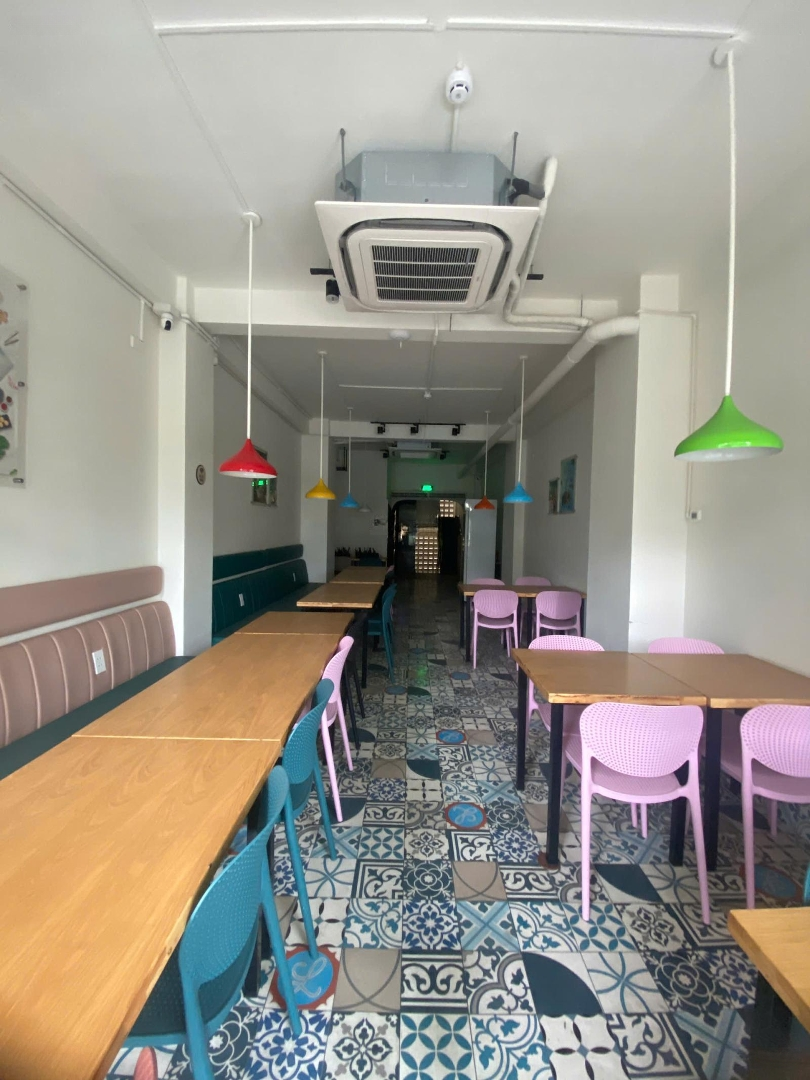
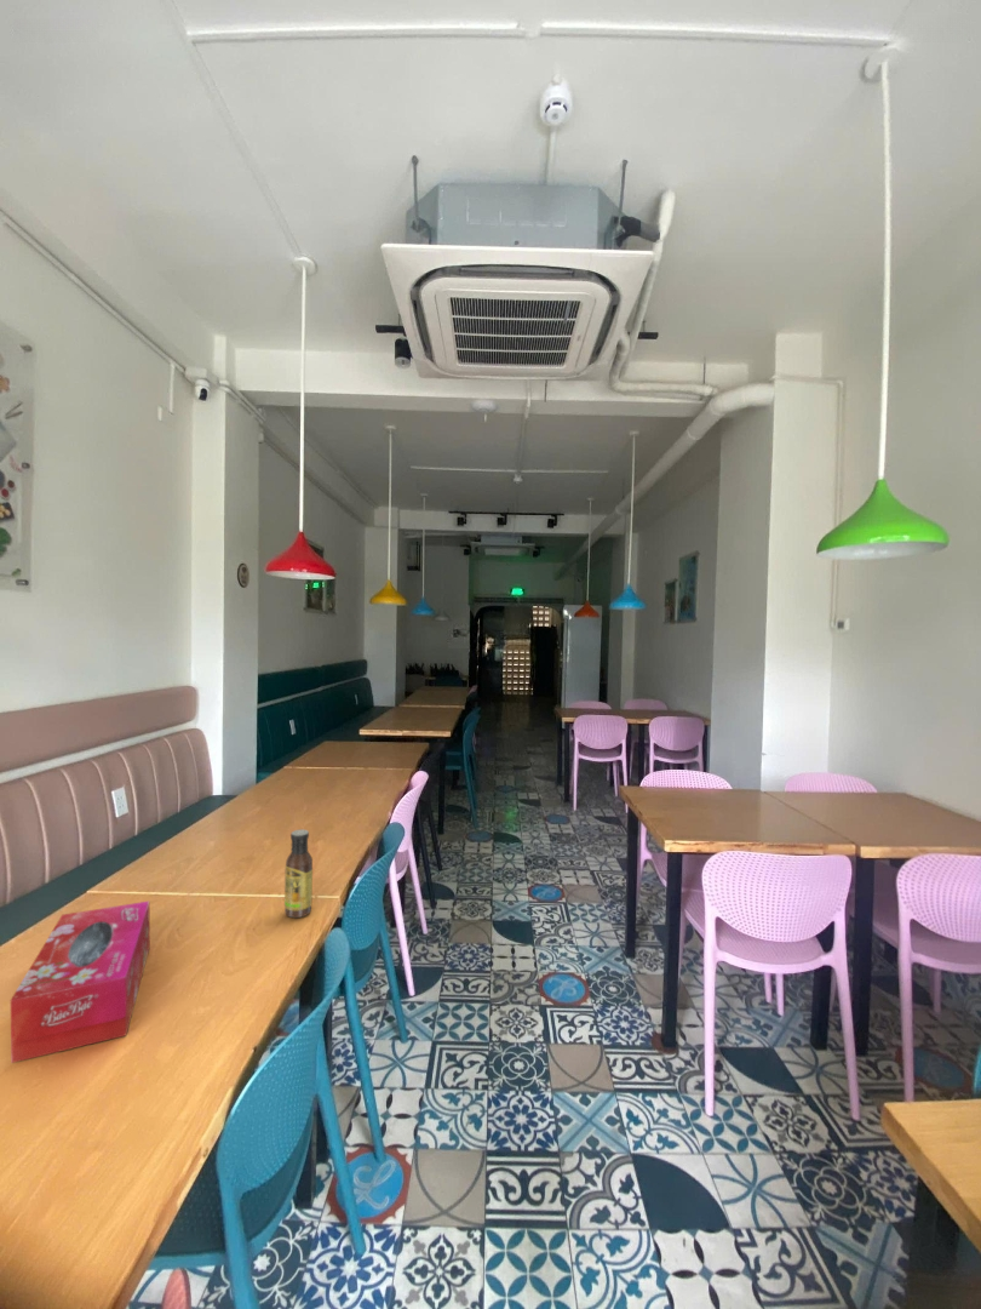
+ tissue box [10,901,151,1064]
+ sauce bottle [283,828,314,919]
